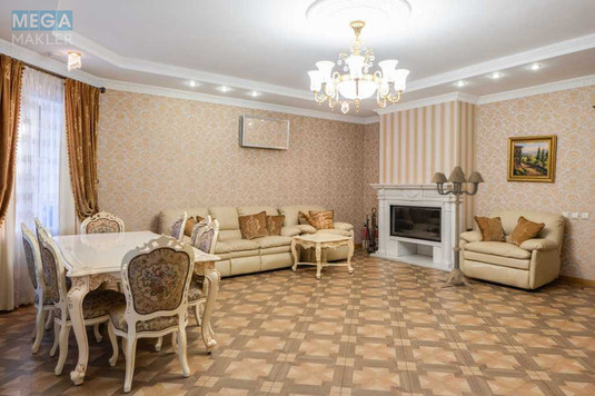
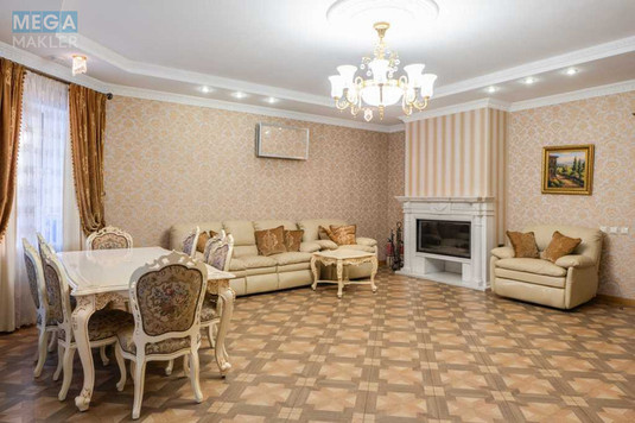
- floor lamp [429,165,486,291]
